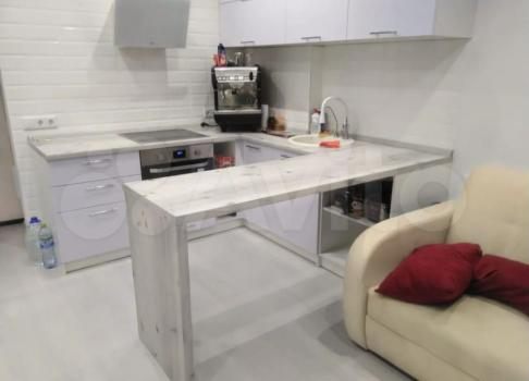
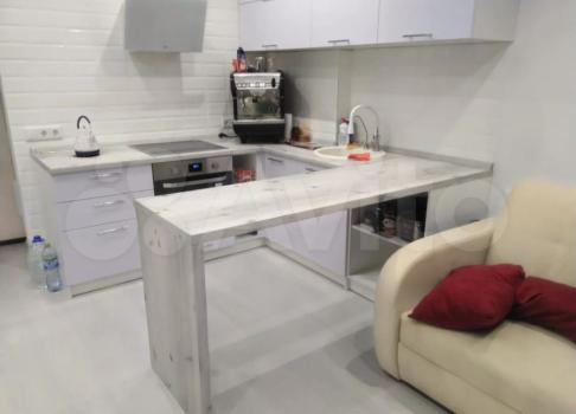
+ kettle [72,115,102,157]
